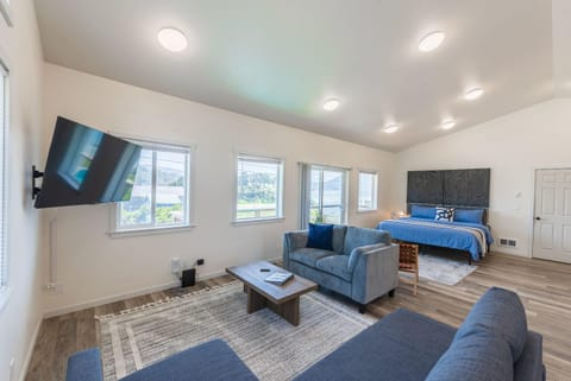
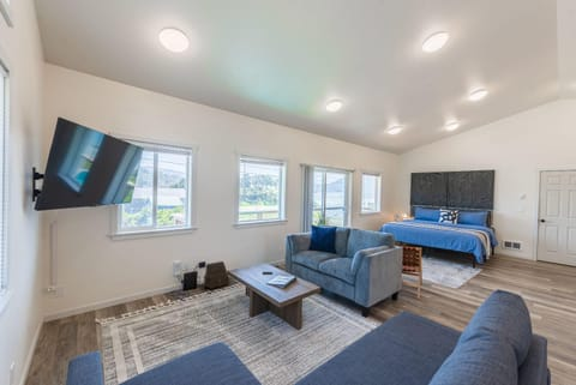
+ satchel [203,260,230,290]
